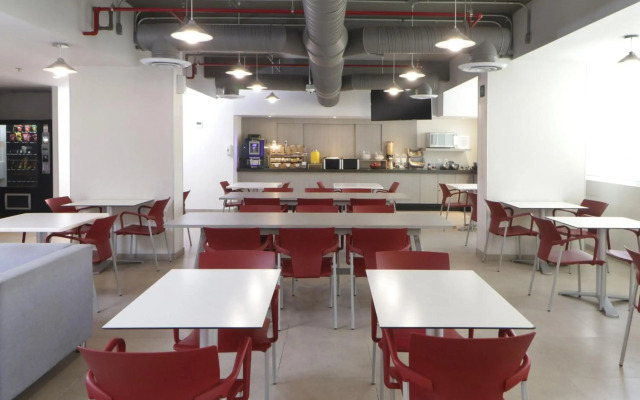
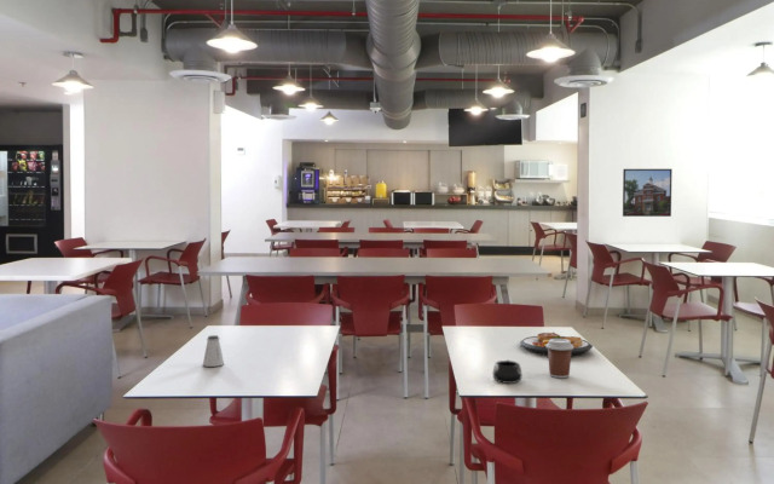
+ saltshaker [202,334,225,368]
+ mug [491,358,524,385]
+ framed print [622,168,674,218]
+ coffee cup [545,339,573,379]
+ plate [519,330,594,356]
